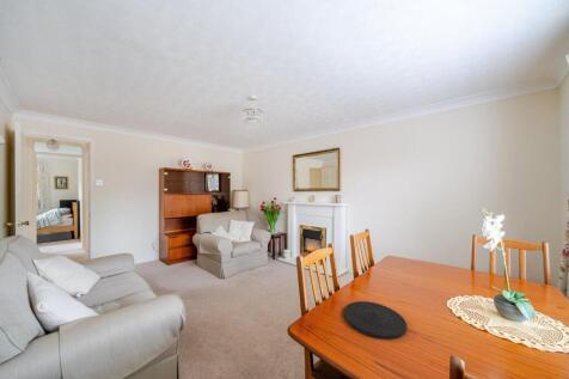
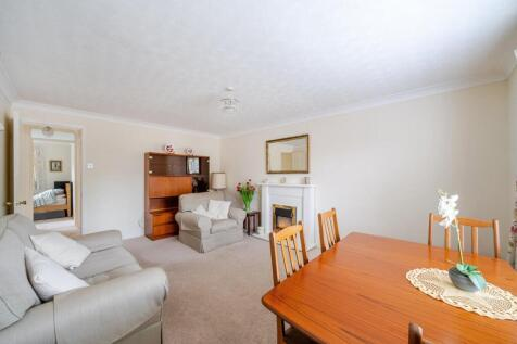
- plate [343,300,408,340]
